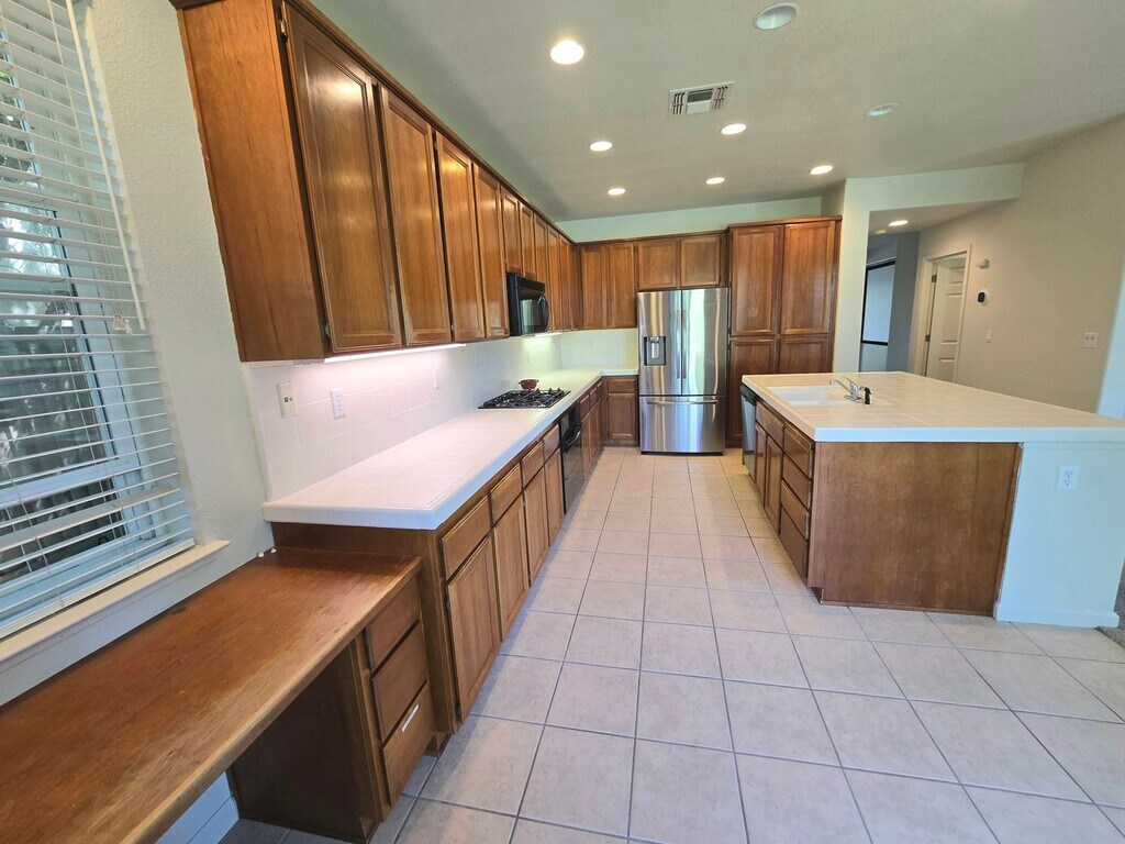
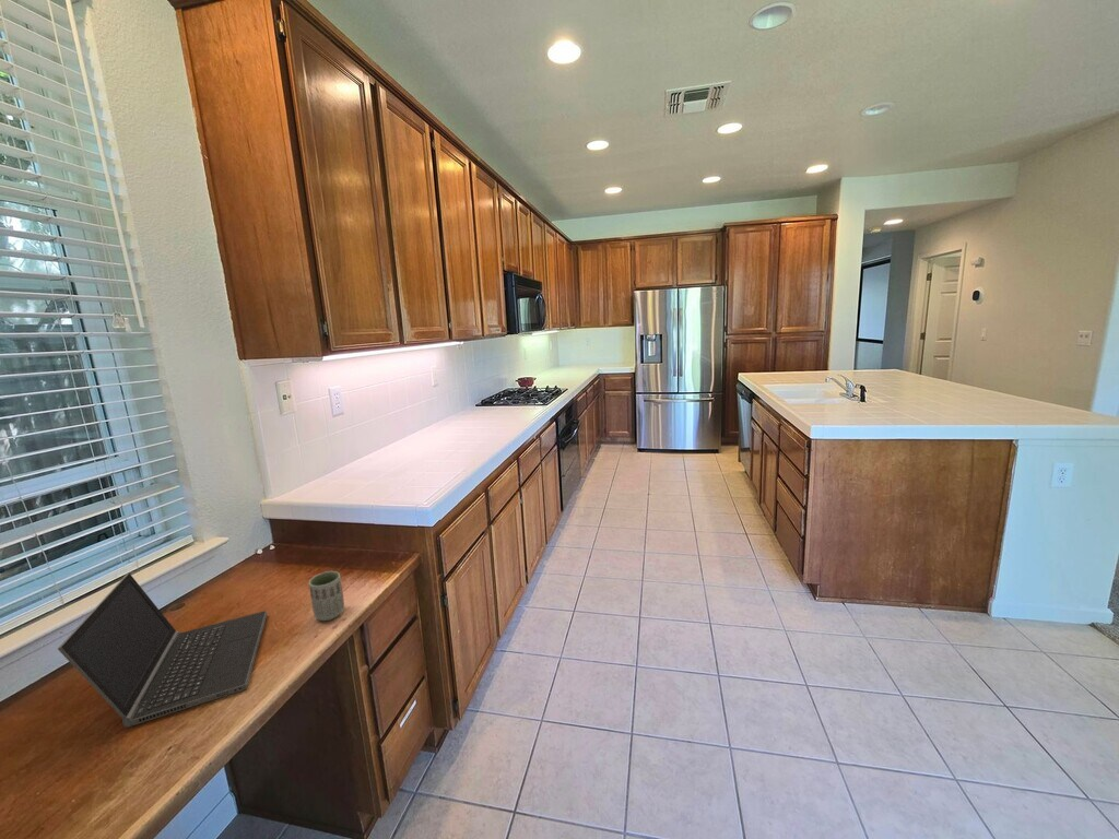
+ laptop computer [57,572,268,729]
+ cup [308,570,345,622]
